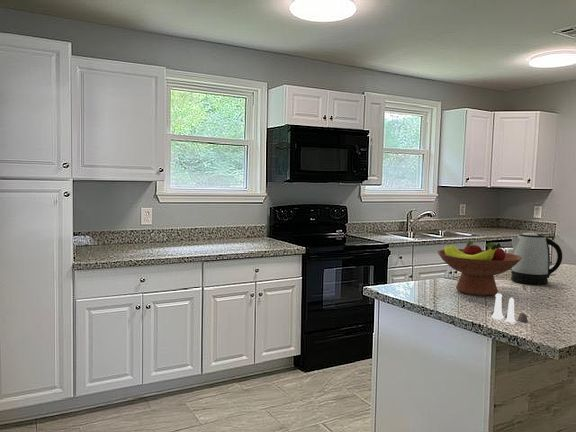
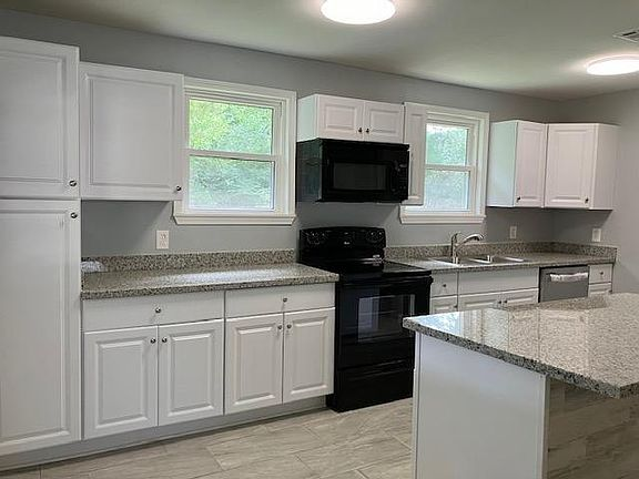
- salt and pepper shaker set [490,292,529,323]
- fruit bowl [436,240,522,296]
- kettle [510,232,563,286]
